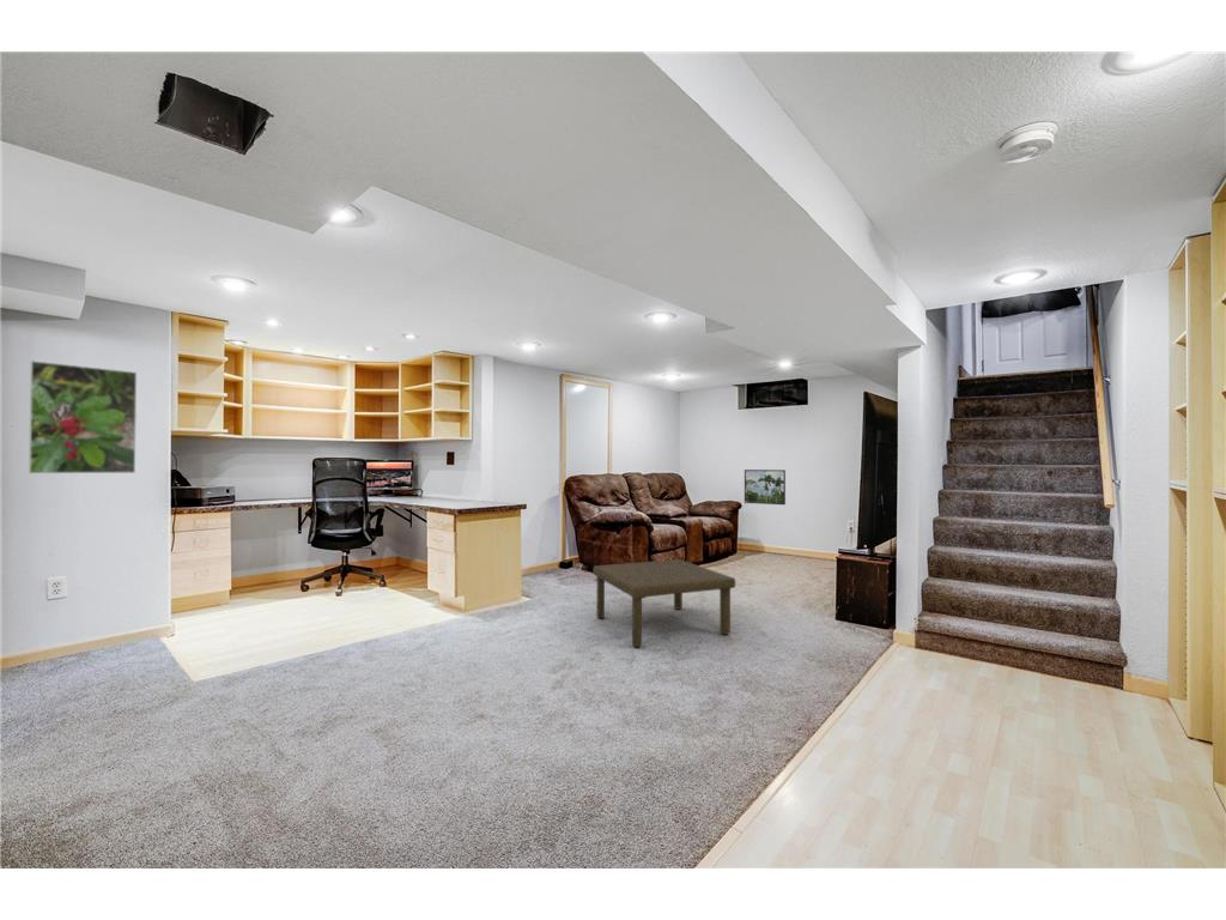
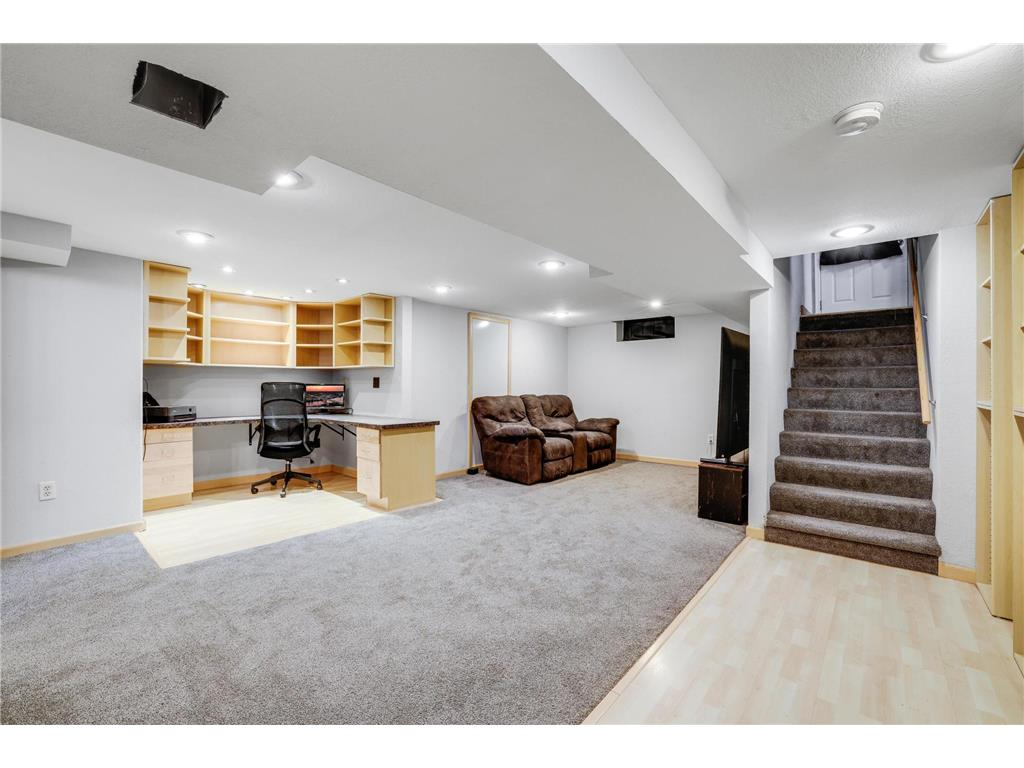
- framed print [28,359,138,474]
- coffee table [591,558,736,648]
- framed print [744,468,787,506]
